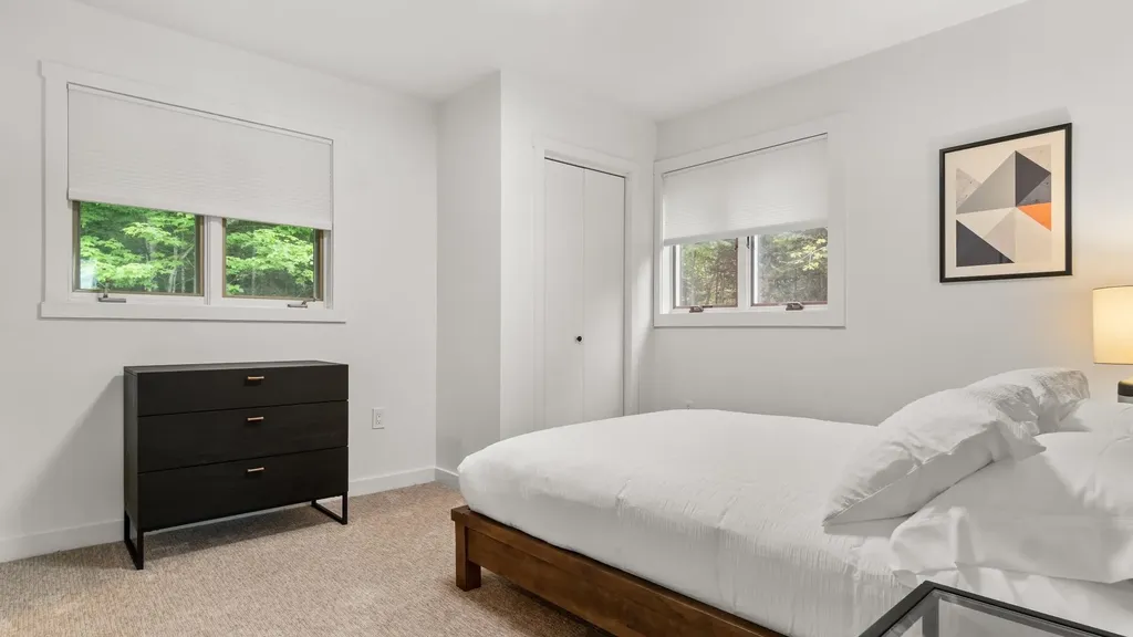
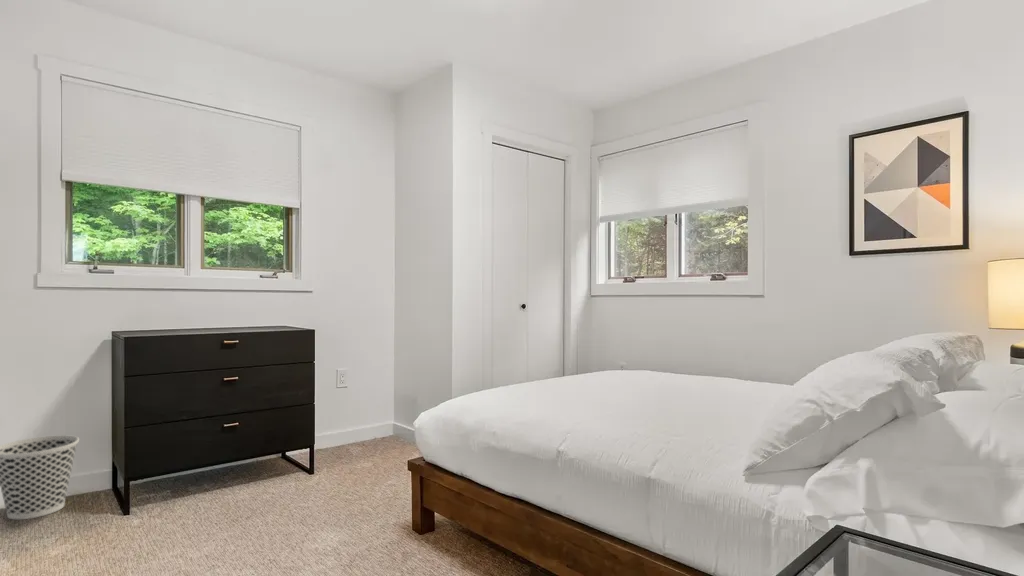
+ wastebasket [0,434,80,520]
